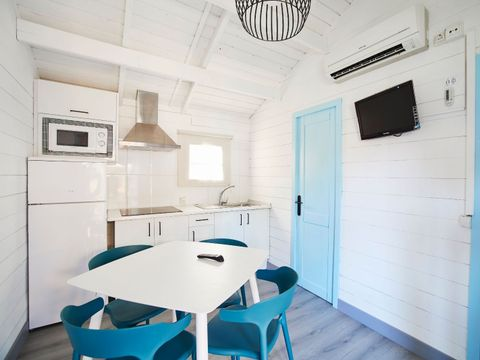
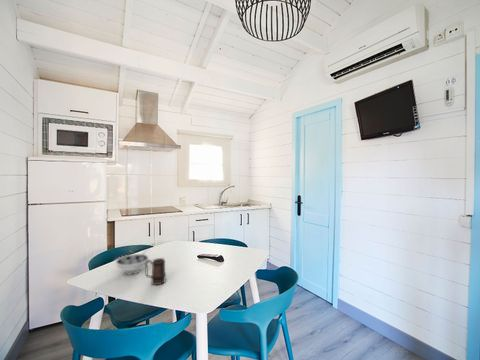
+ bowl [113,244,153,276]
+ mug [144,257,167,286]
